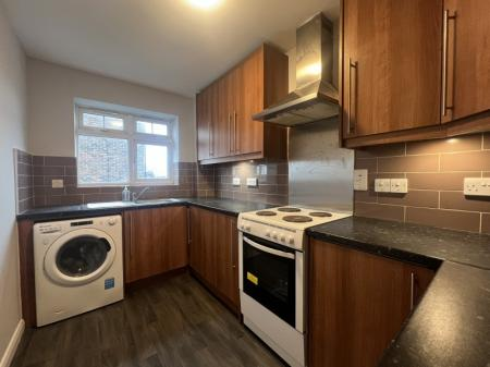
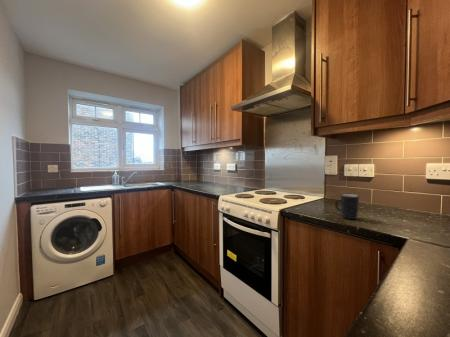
+ mug [334,193,360,220]
